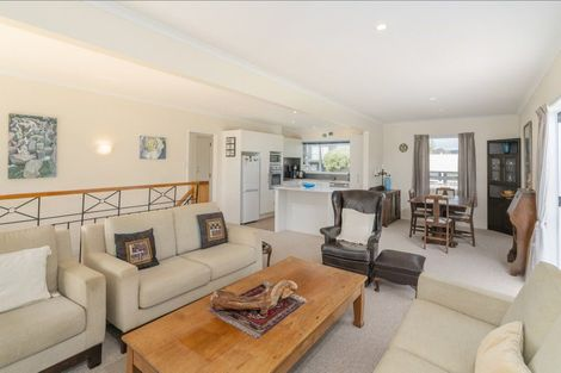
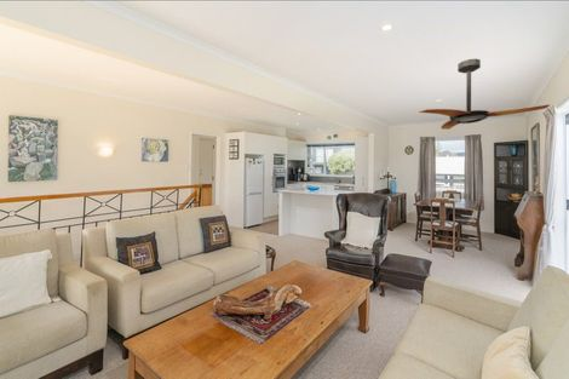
+ ceiling fan [418,58,551,131]
